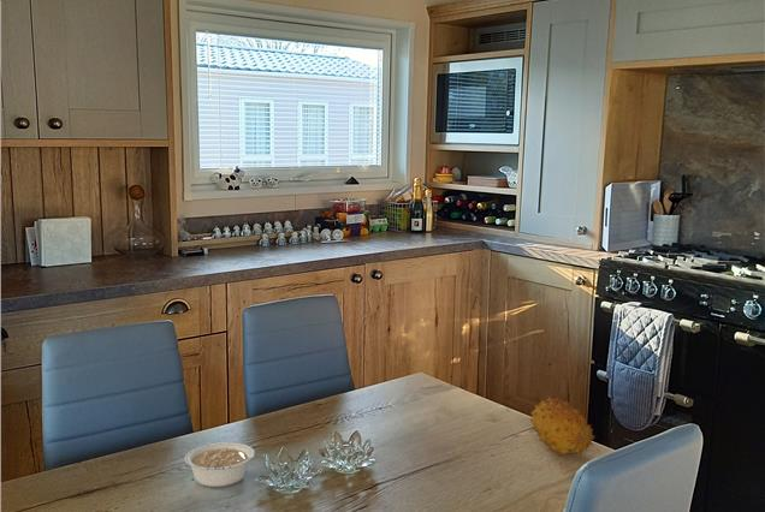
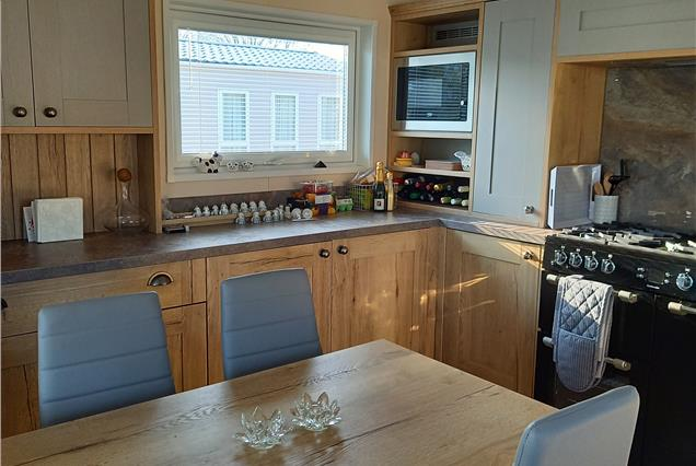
- legume [184,441,266,488]
- fruit [529,394,595,458]
